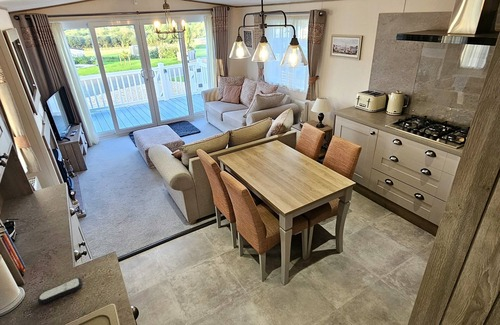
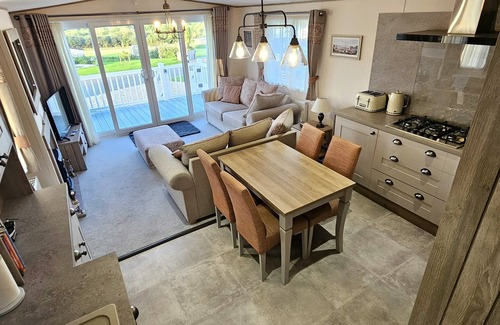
- remote control [37,277,83,304]
